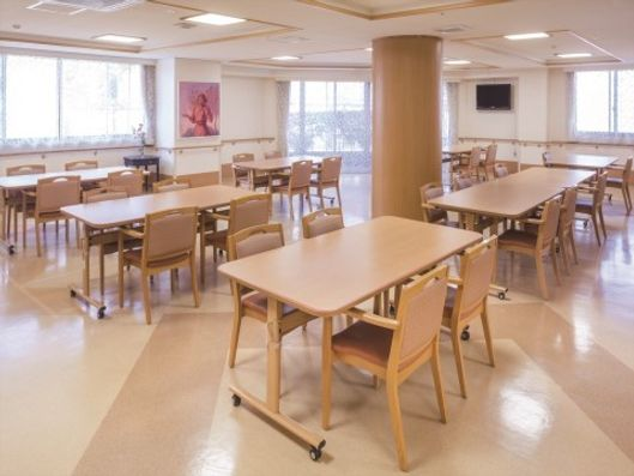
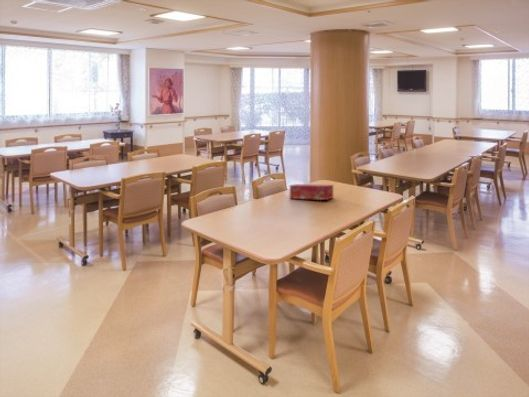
+ tissue box [289,183,334,201]
